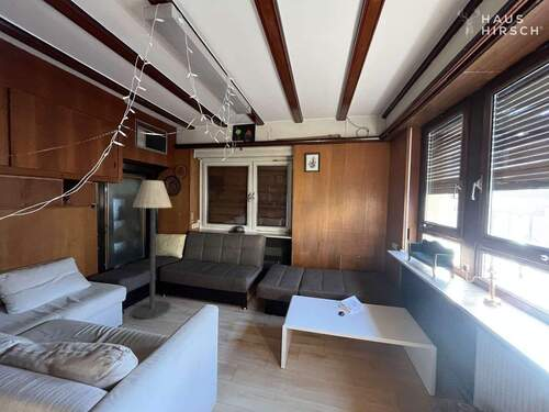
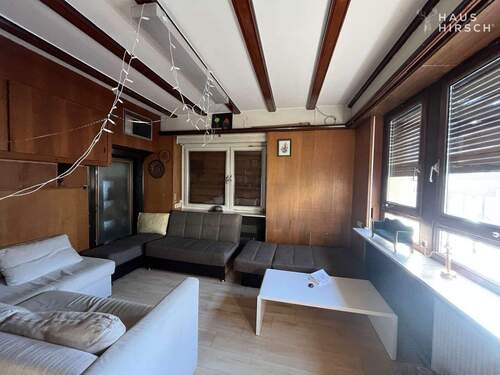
- floor lamp [132,179,173,320]
